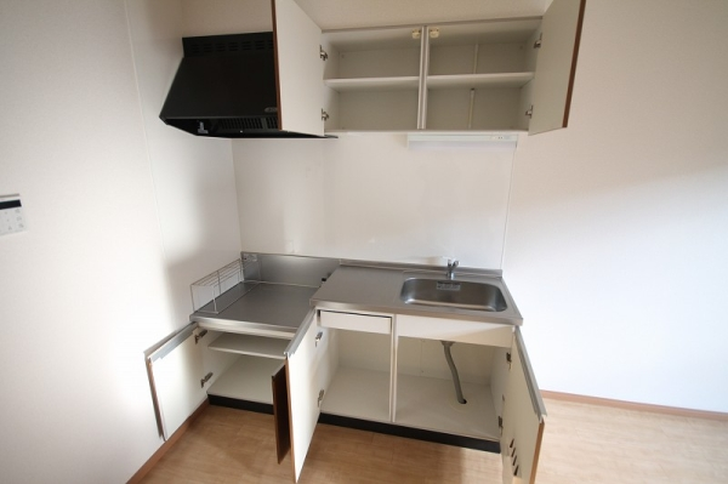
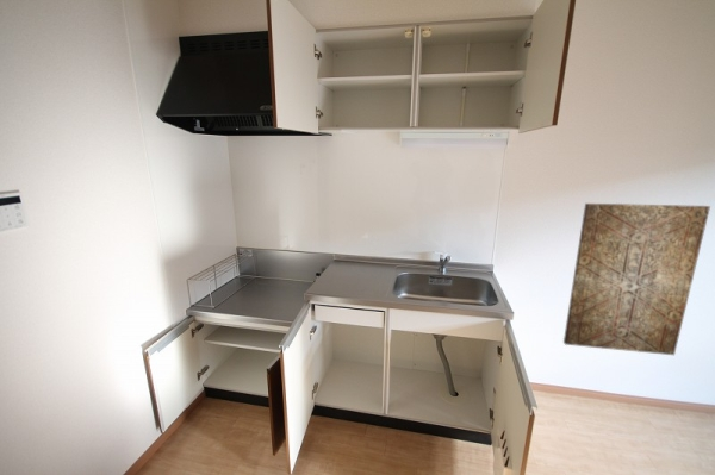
+ wall art [562,202,711,356]
